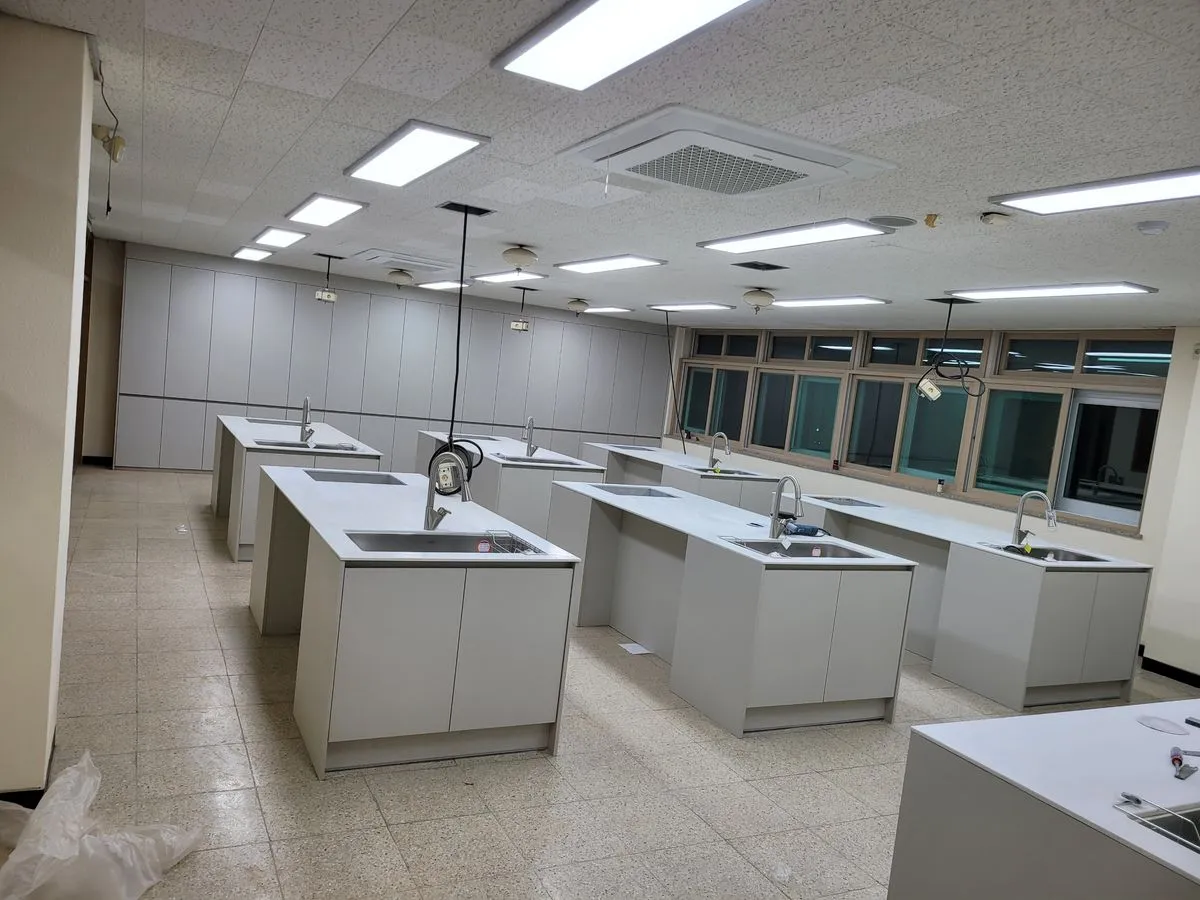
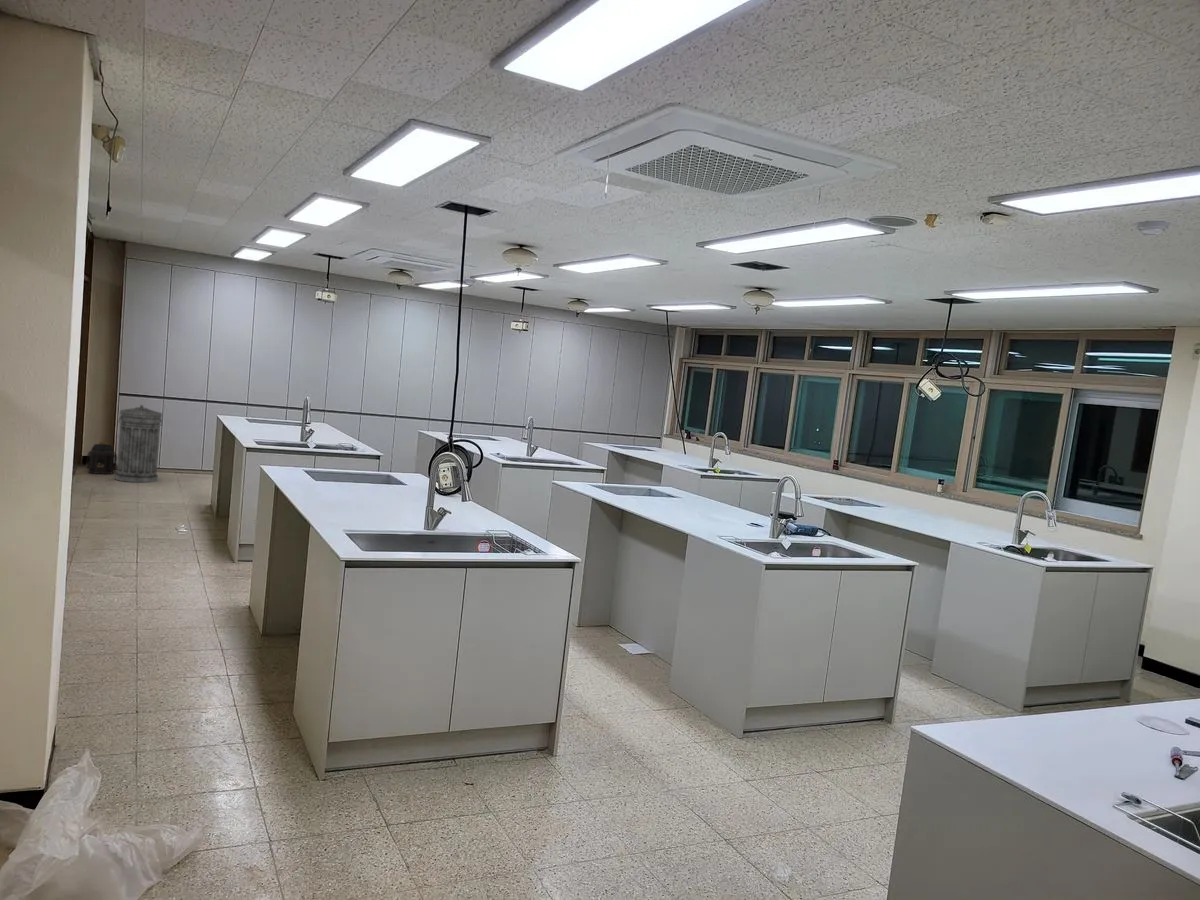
+ trash can [114,404,163,483]
+ backpack [85,440,118,475]
